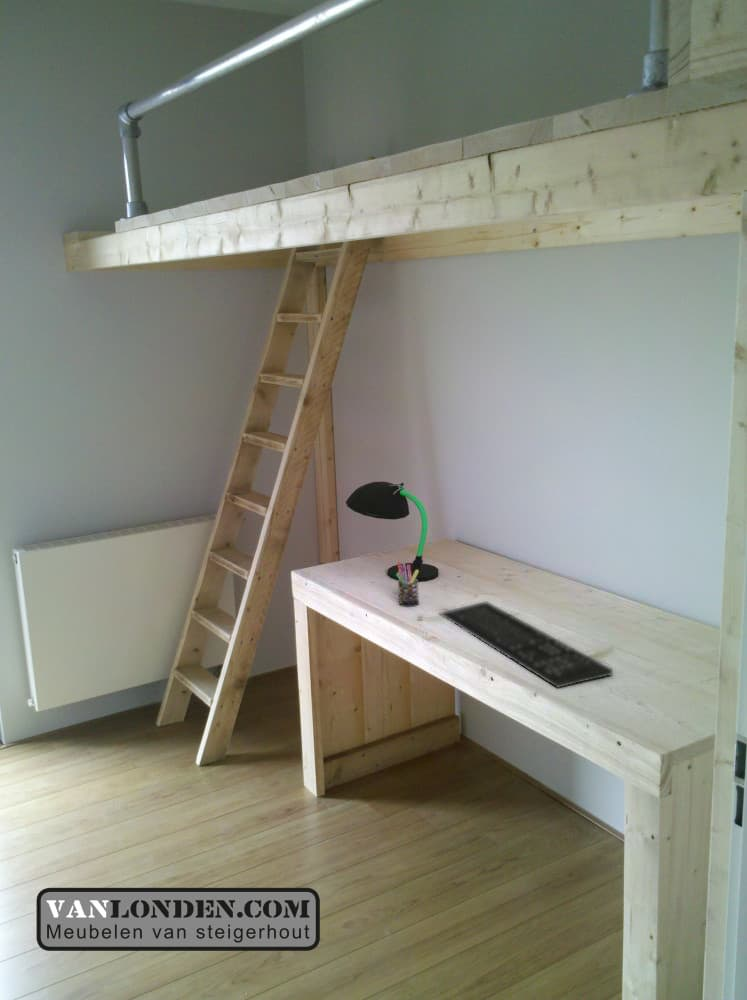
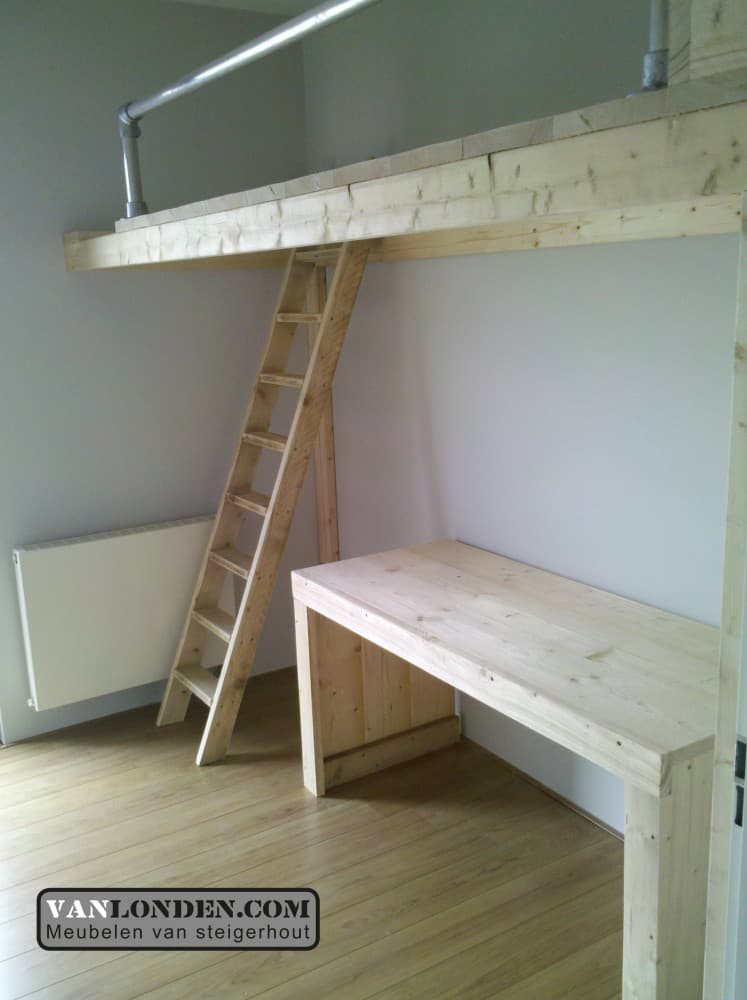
- pen holder [397,561,420,608]
- desk lamp [345,481,439,583]
- keyboard [438,600,614,689]
